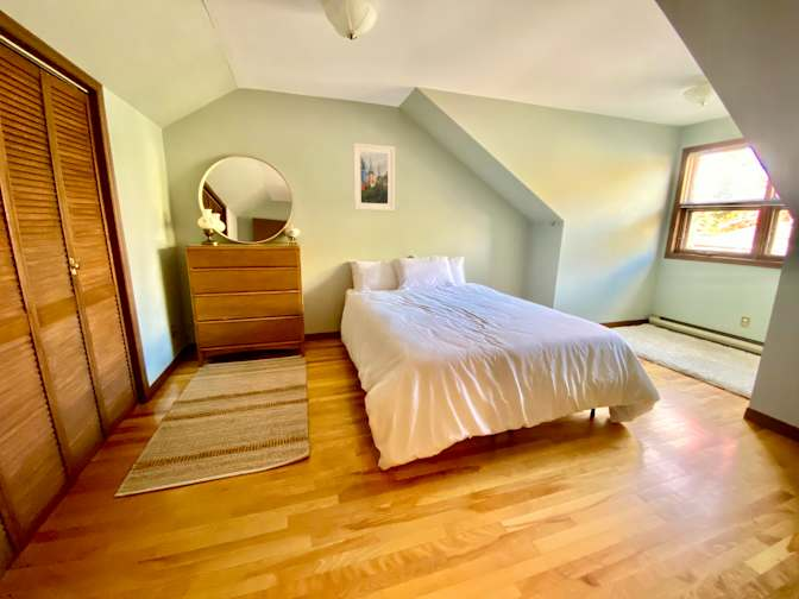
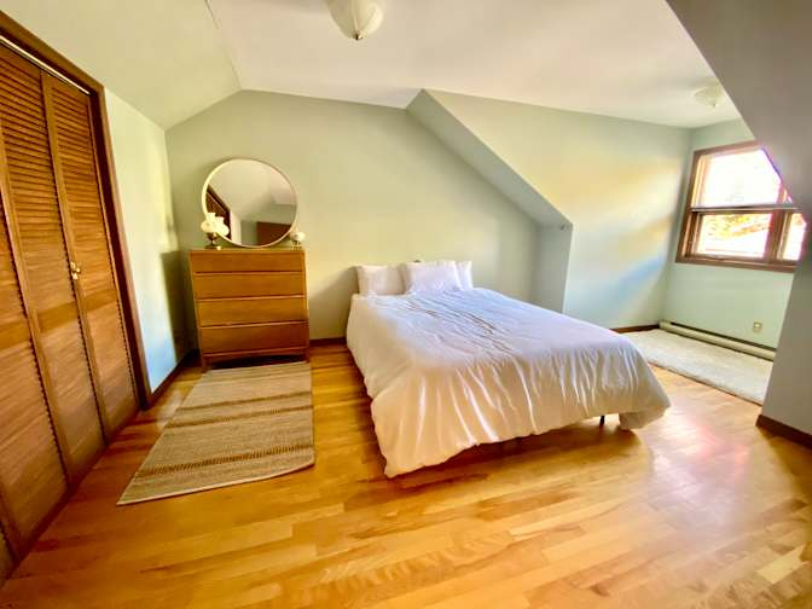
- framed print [352,141,396,213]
